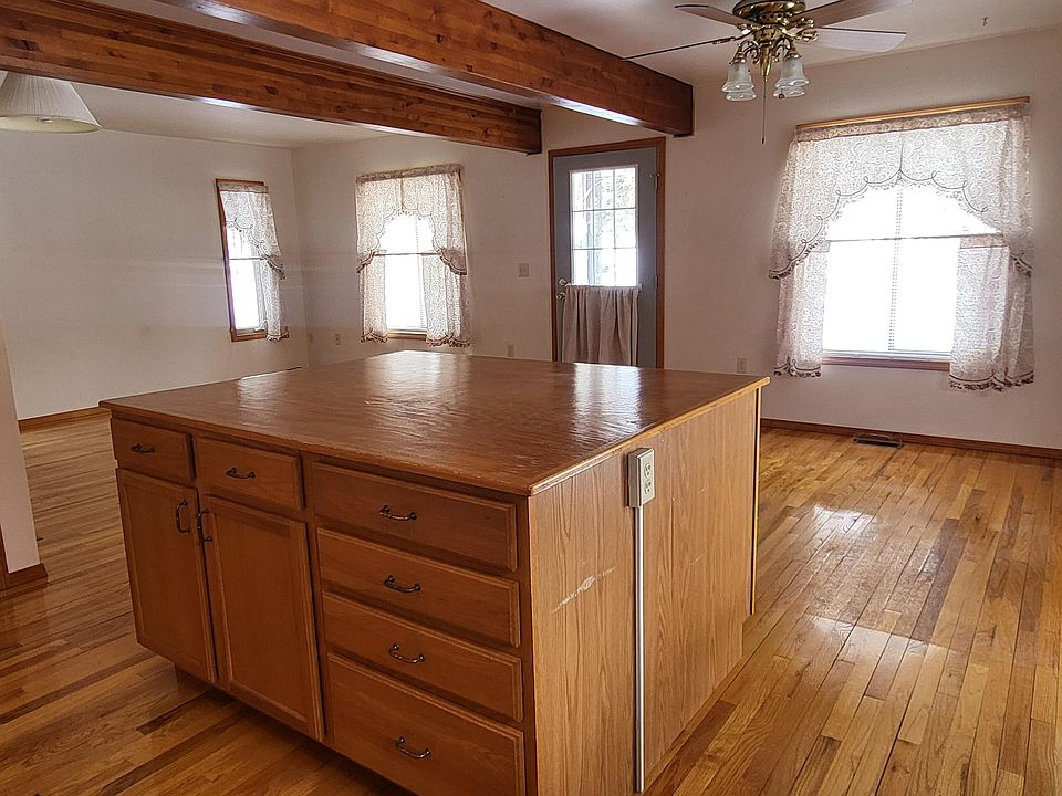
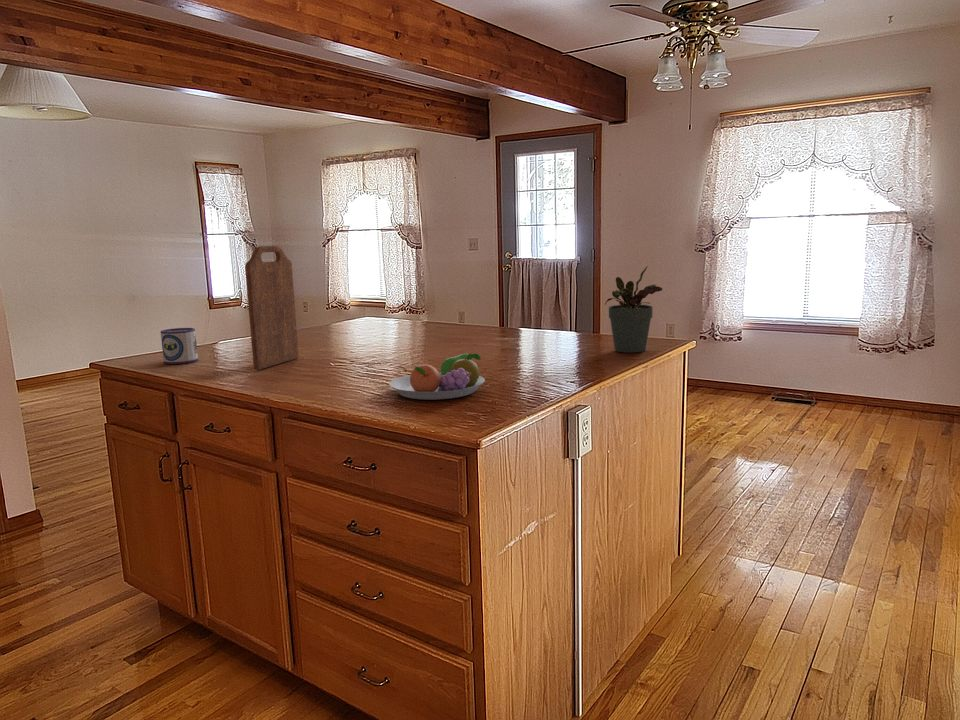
+ fruit bowl [388,353,486,401]
+ potted plant [604,265,663,354]
+ cutting board [244,245,300,371]
+ mug [160,327,199,365]
